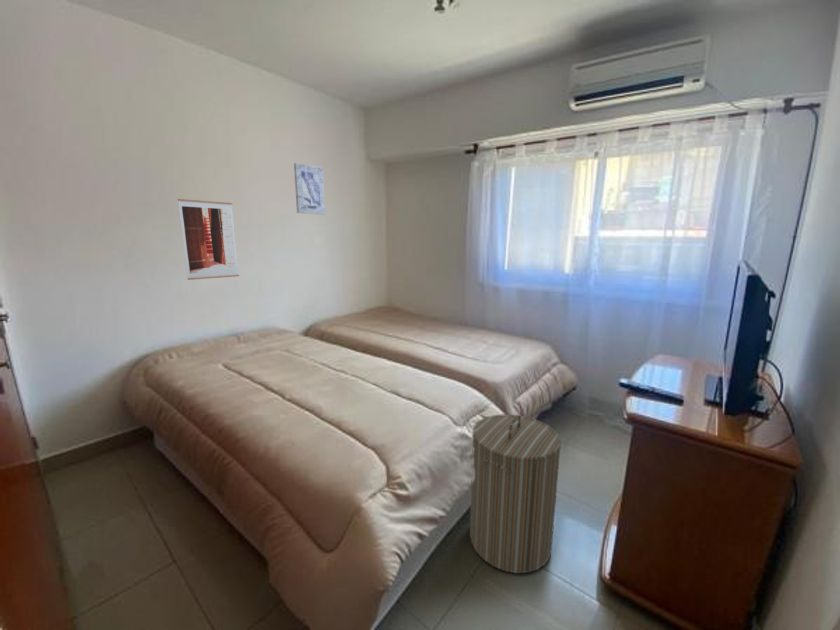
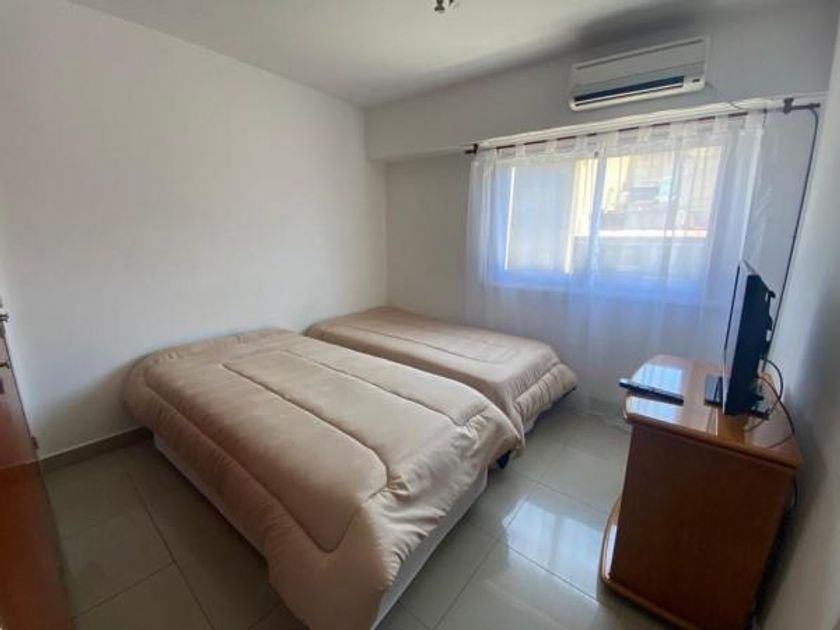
- laundry hamper [469,413,562,574]
- wall art [177,198,240,281]
- wall art [293,162,326,216]
